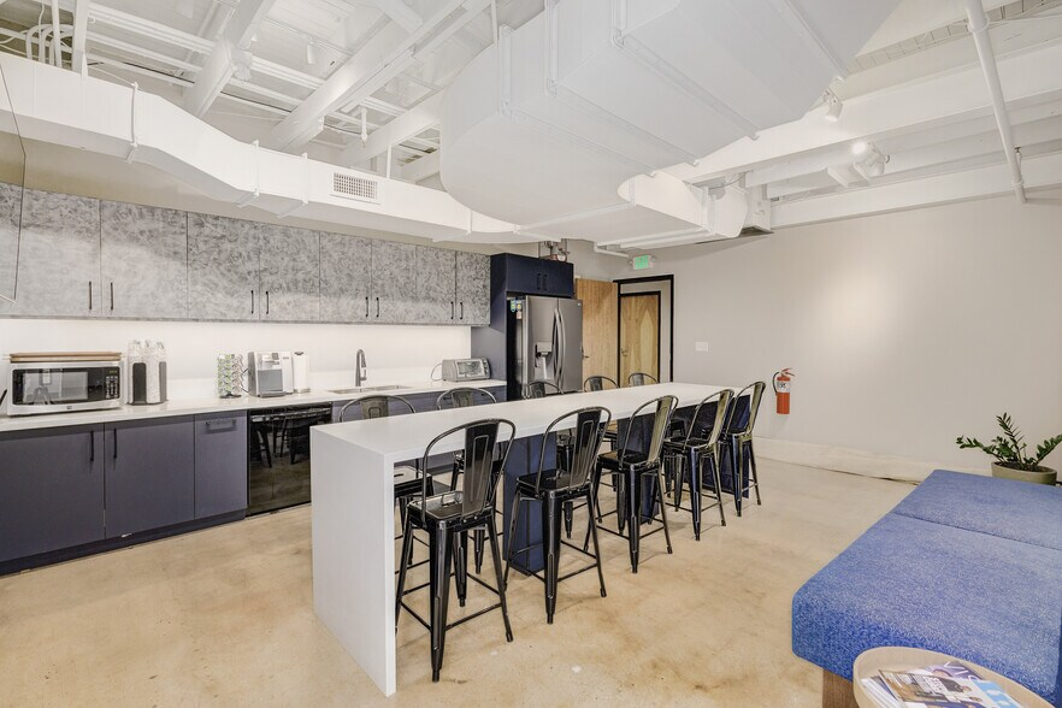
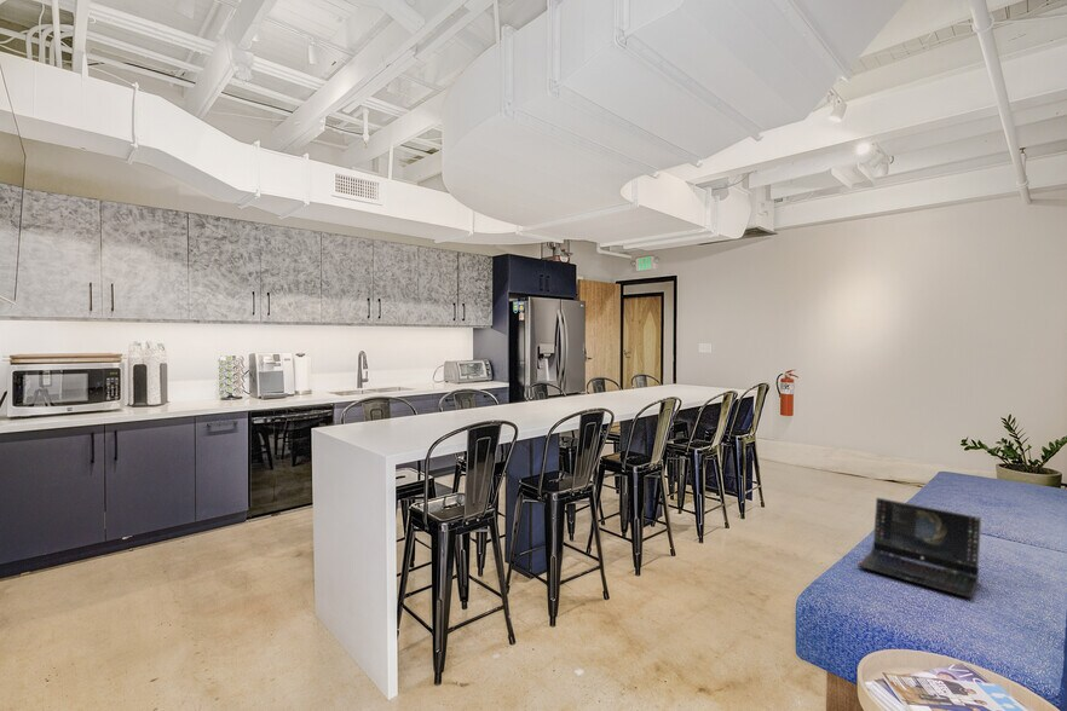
+ laptop computer [857,497,982,599]
